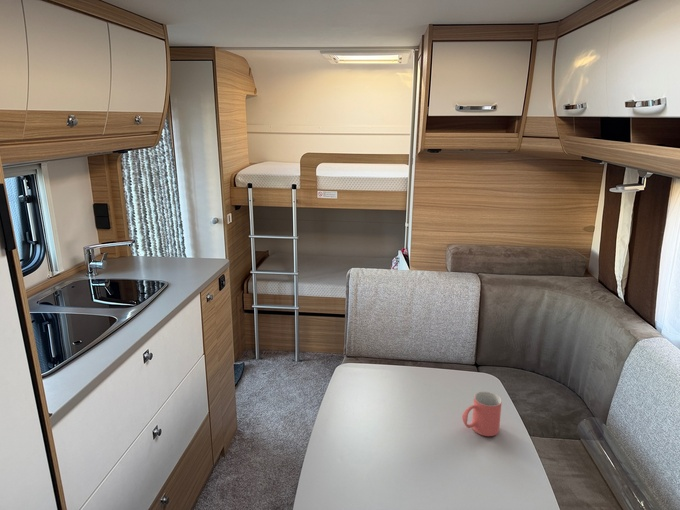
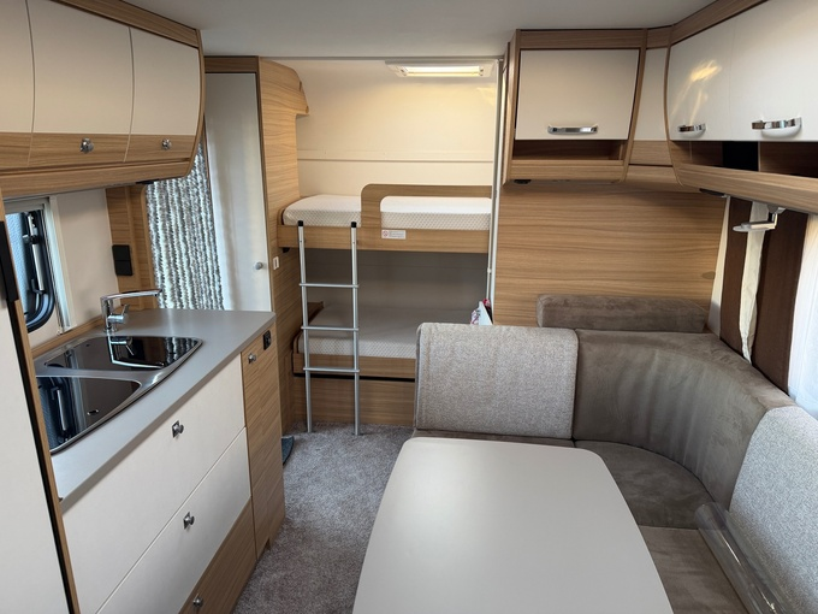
- mug [461,391,503,437]
